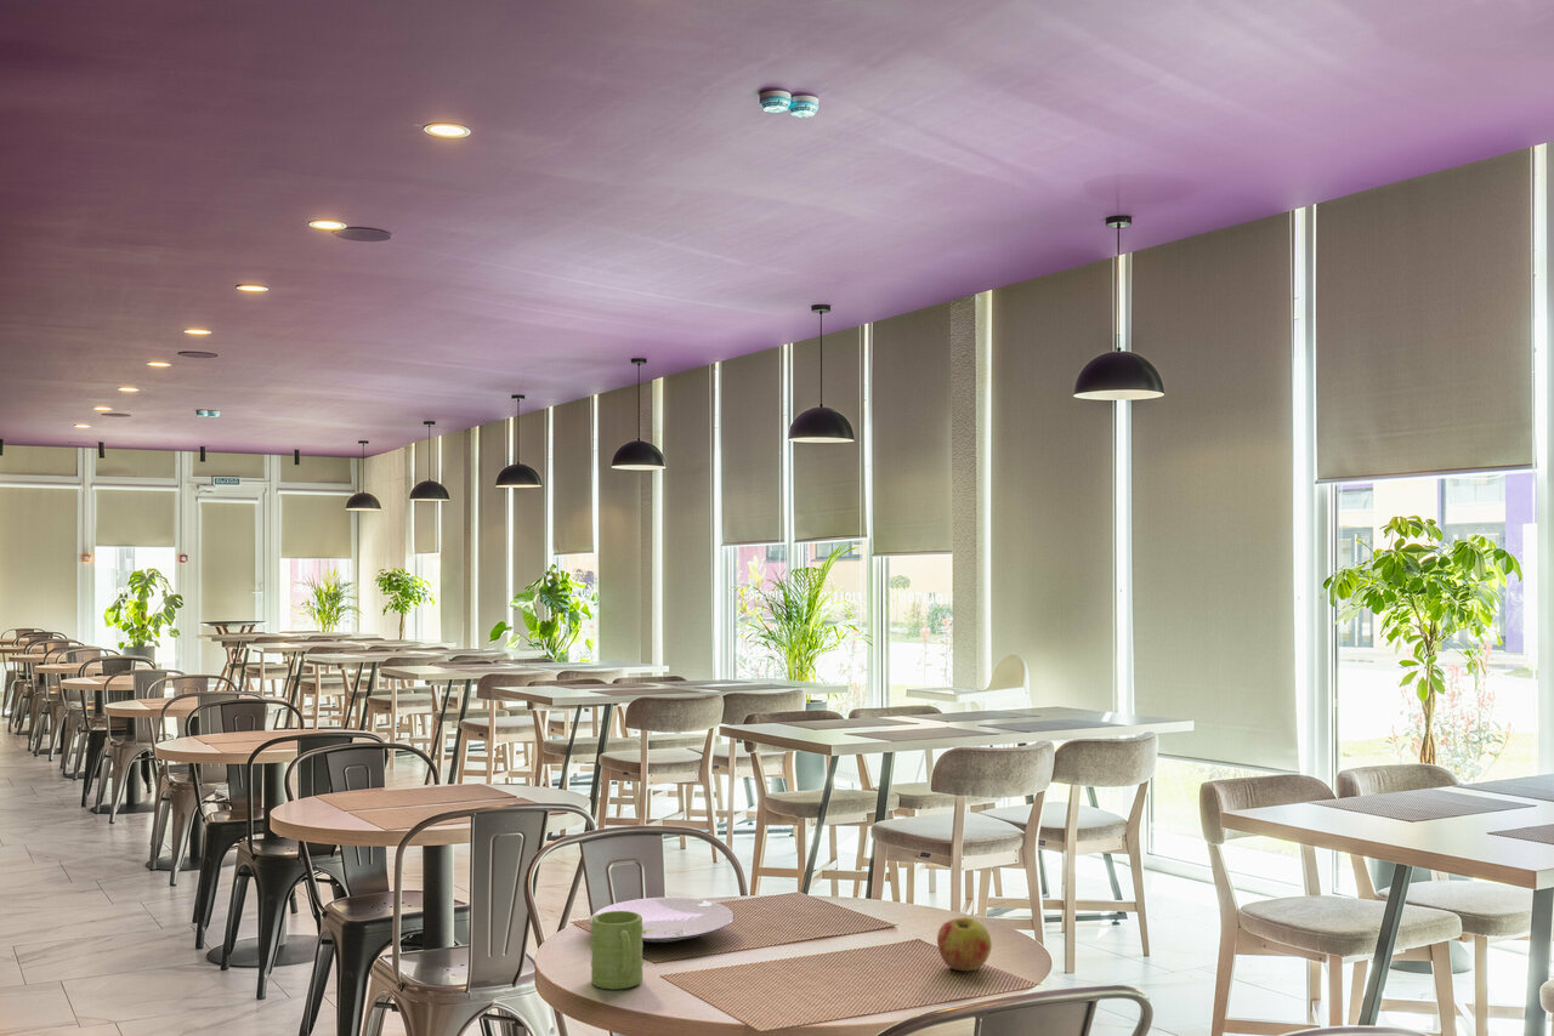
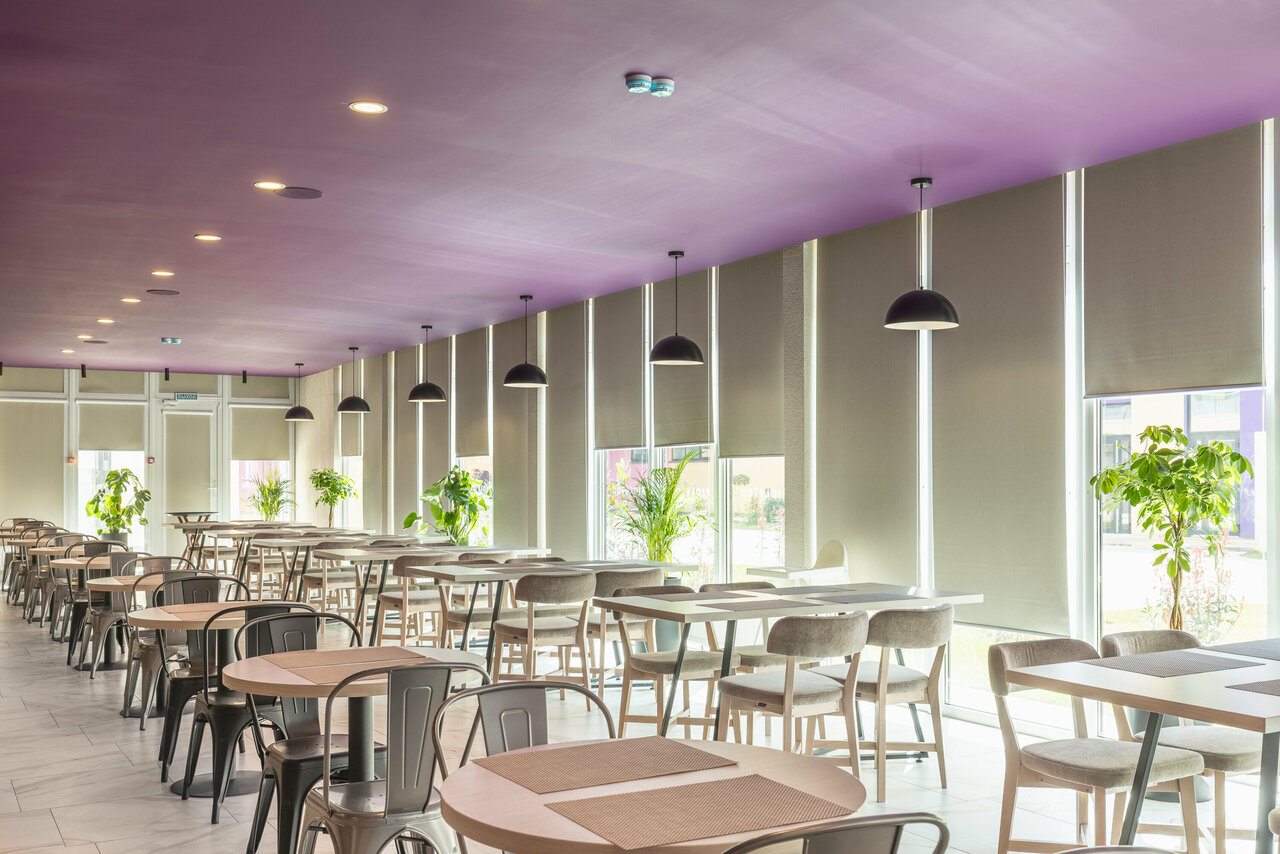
- plate [589,896,736,945]
- mug [590,911,645,991]
- apple [936,916,993,972]
